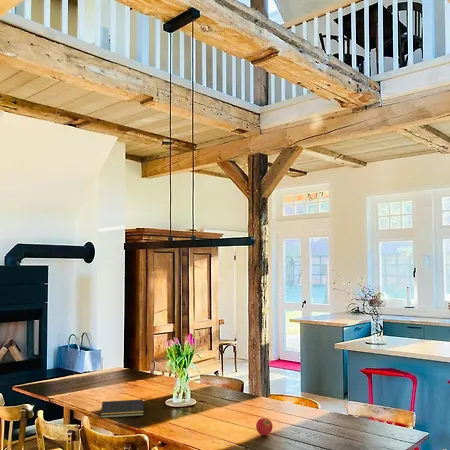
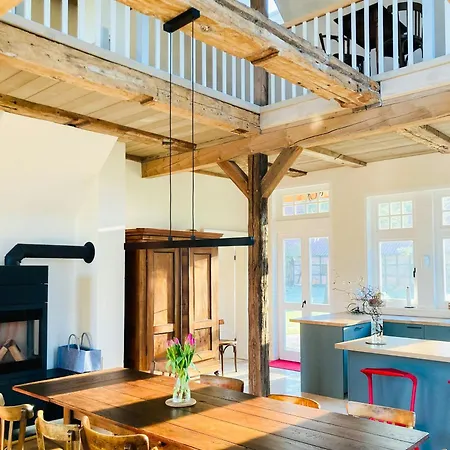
- fruit [255,417,274,437]
- notepad [100,398,144,419]
